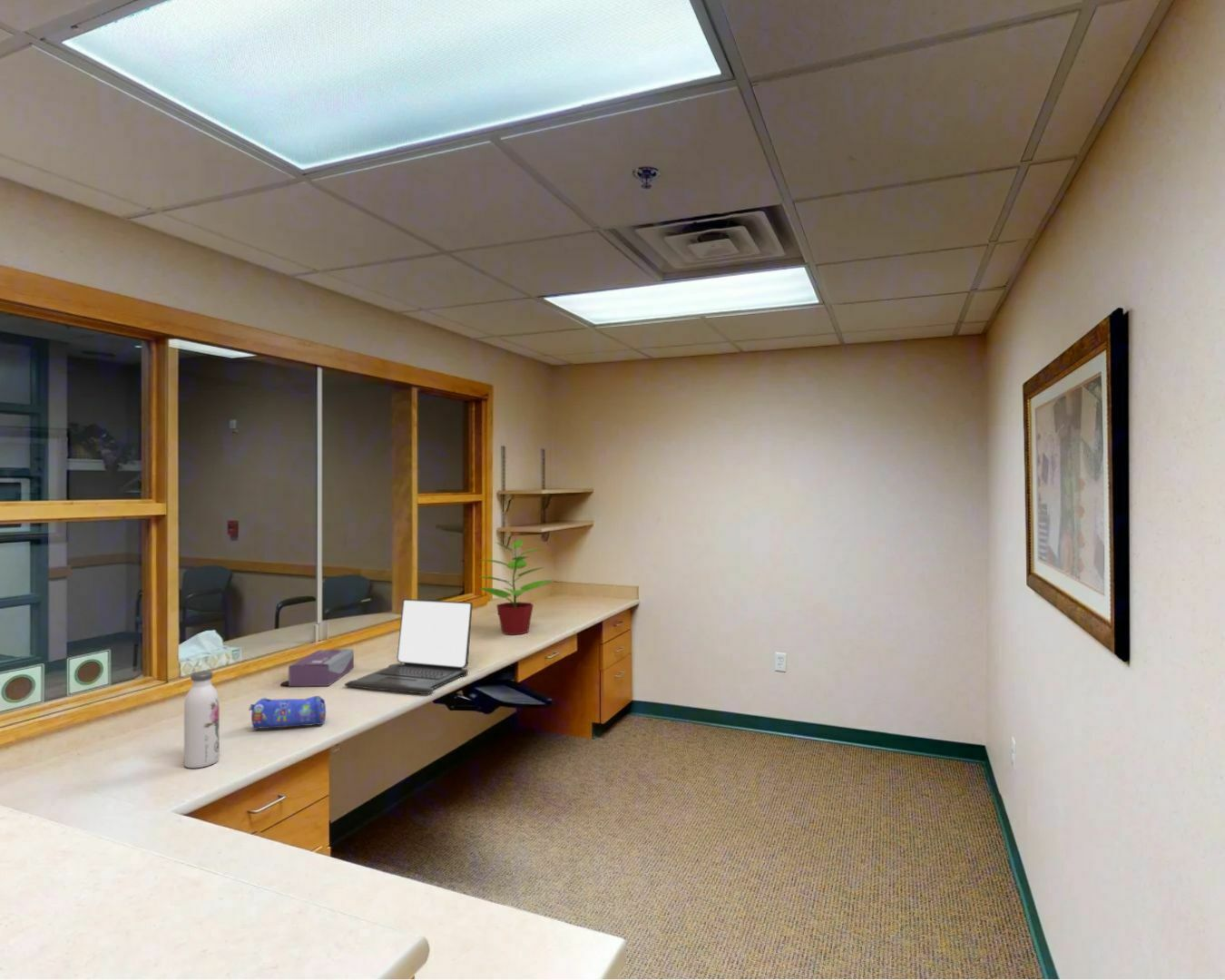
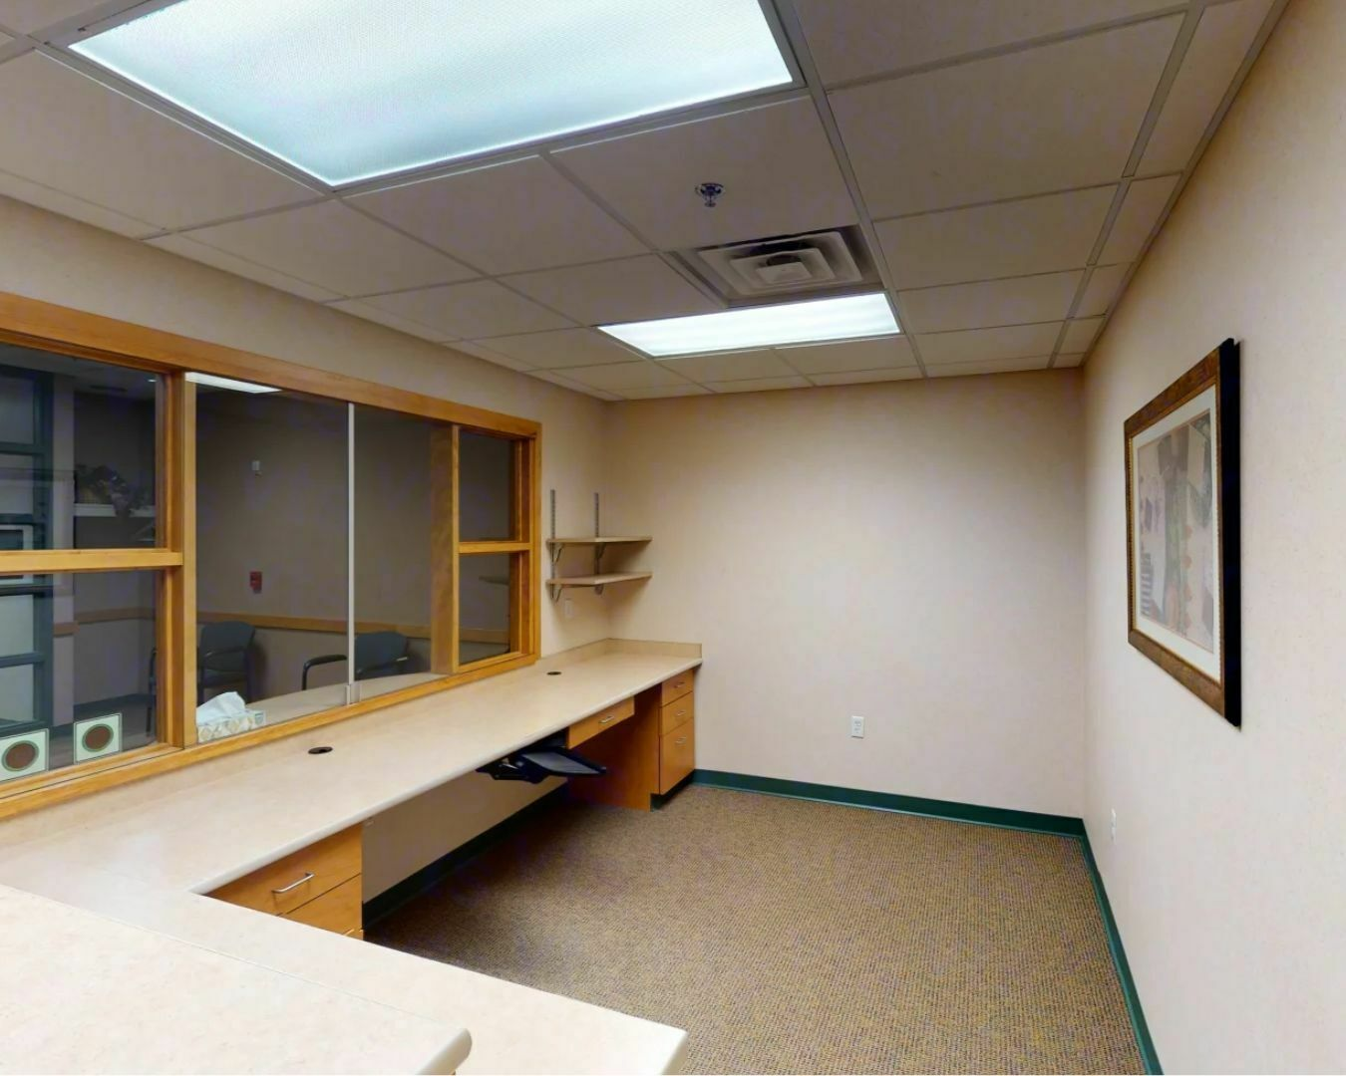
- laptop [343,598,474,695]
- tissue box [288,648,355,687]
- water bottle [183,670,220,769]
- pencil case [248,695,327,730]
- potted plant [477,537,554,636]
